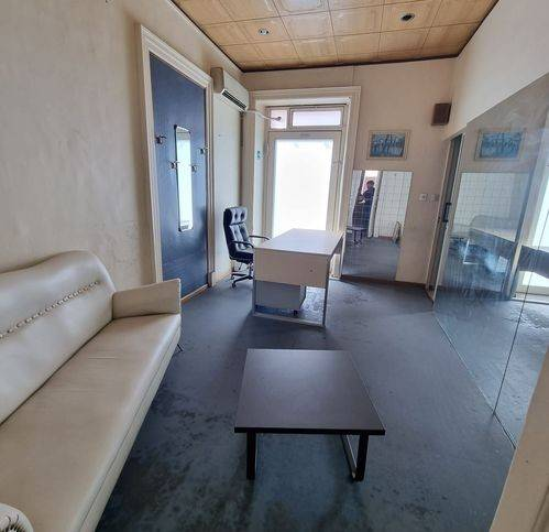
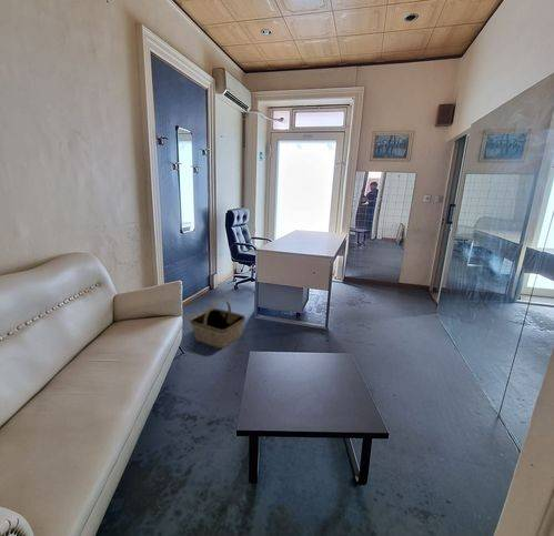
+ basket [189,299,246,350]
